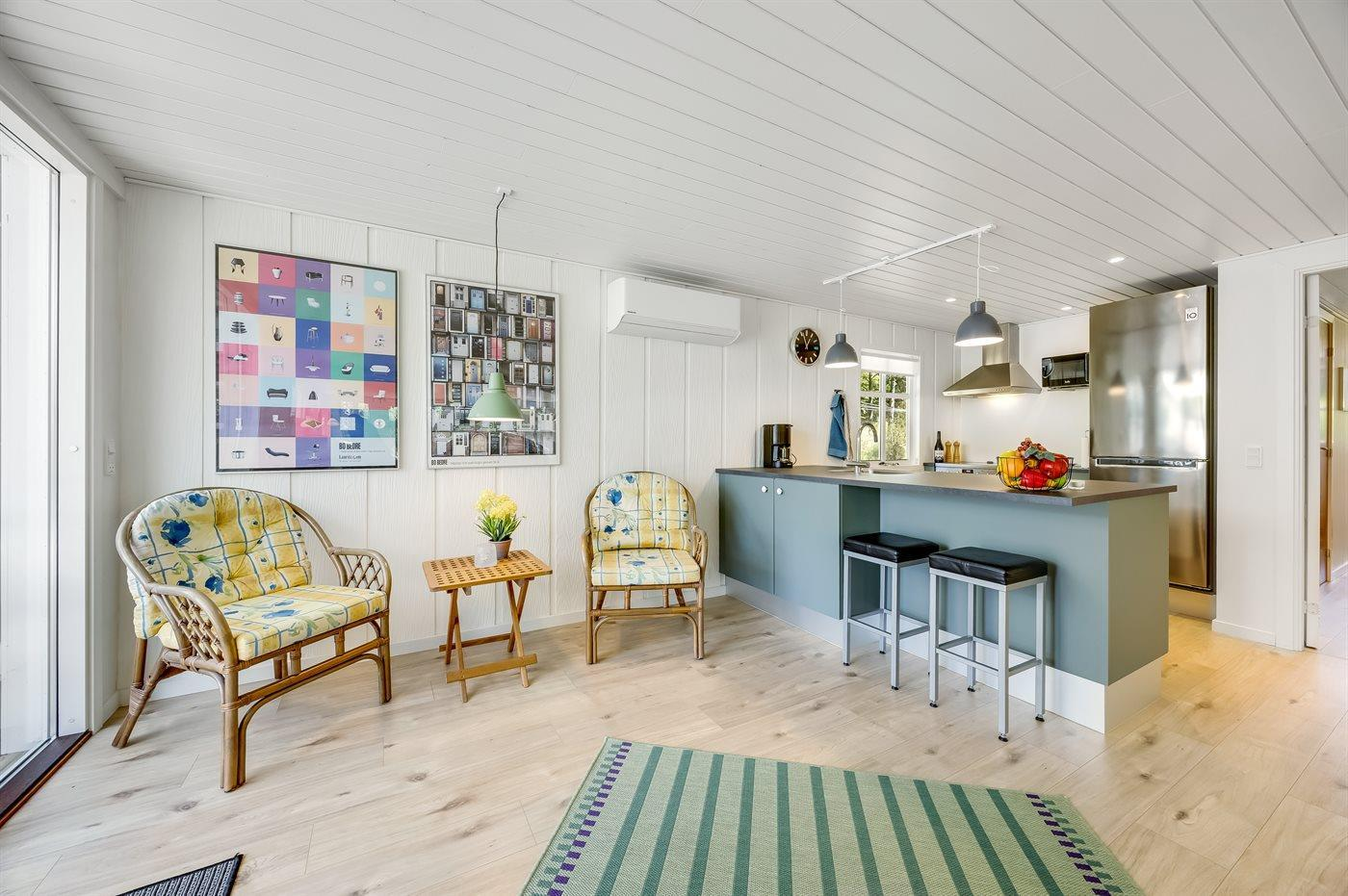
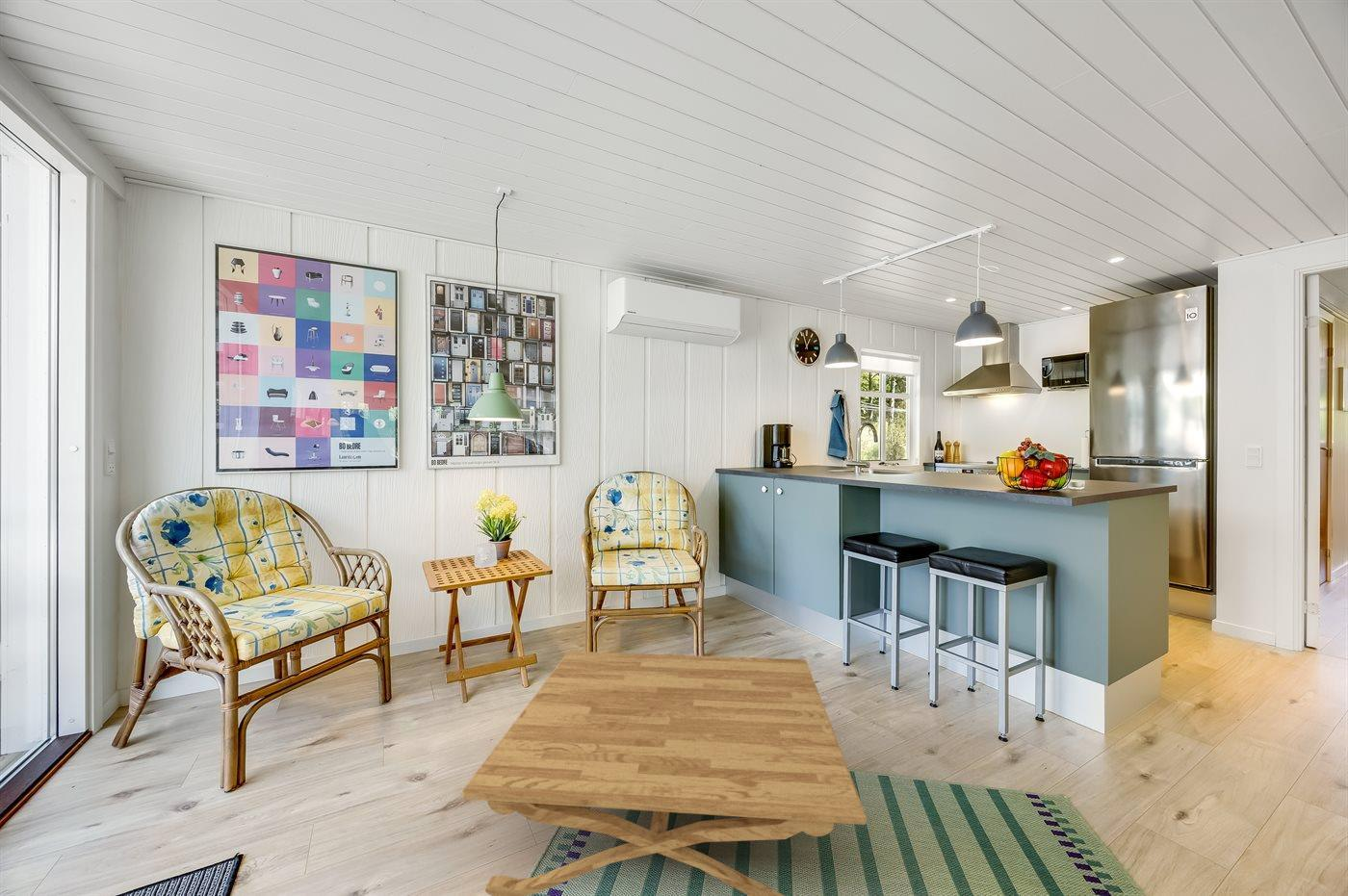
+ coffee table [461,651,868,896]
